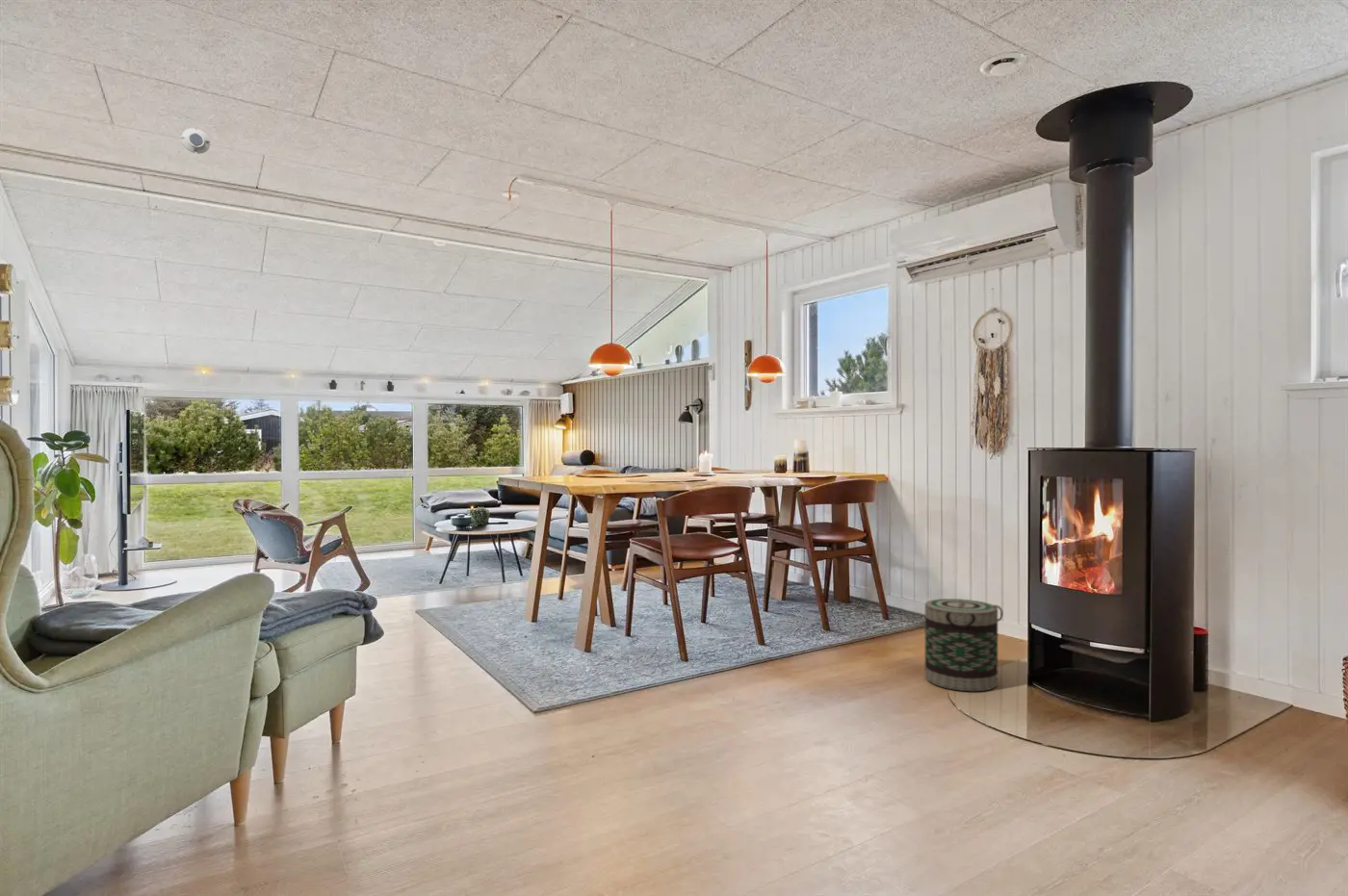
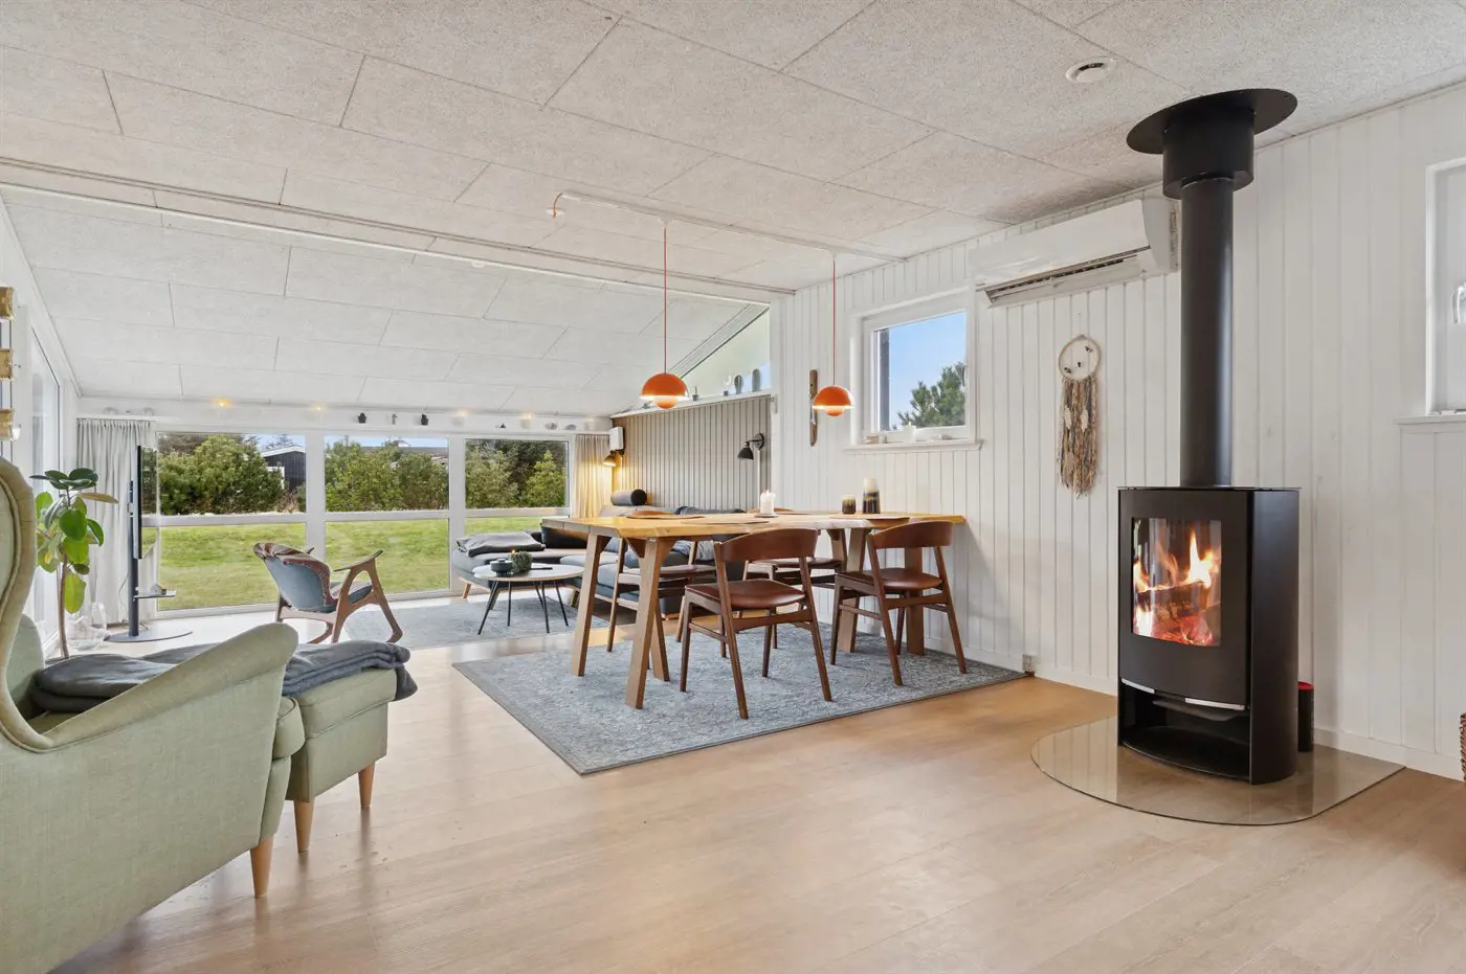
- smoke detector [181,127,211,155]
- basket [924,598,1004,692]
